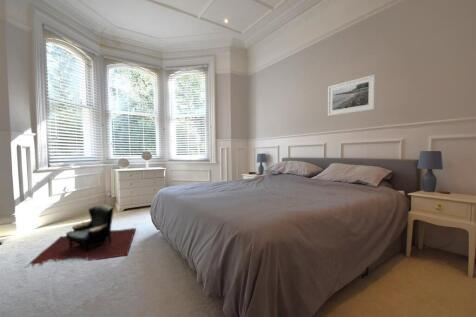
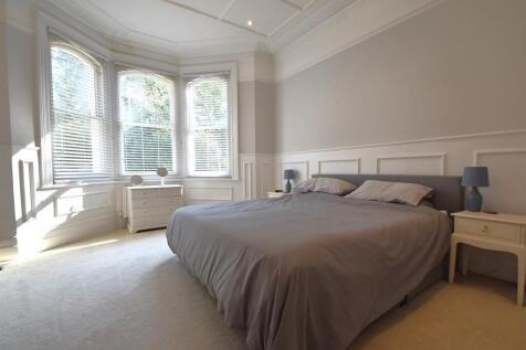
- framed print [327,74,376,117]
- armchair [23,203,137,270]
